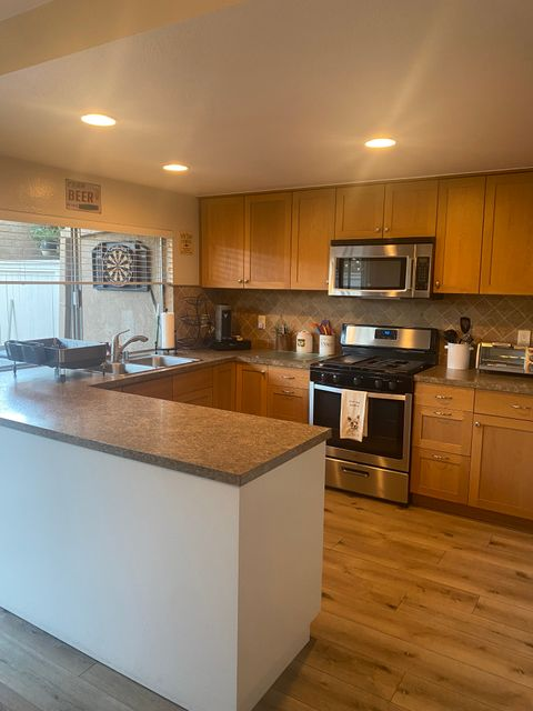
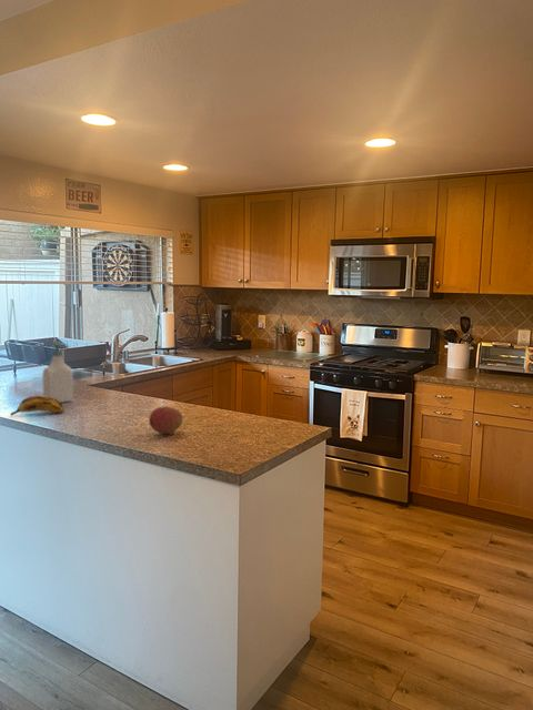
+ soap bottle [41,341,74,404]
+ banana [9,395,66,416]
+ fruit [148,405,184,435]
